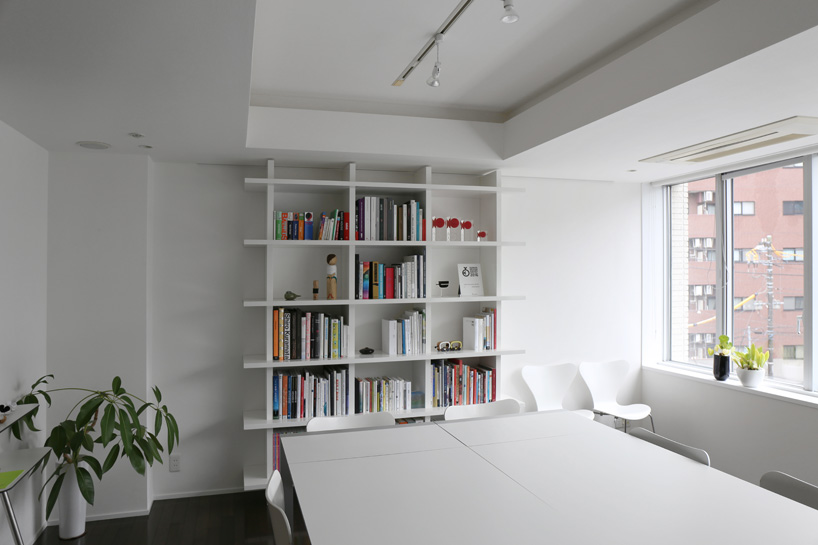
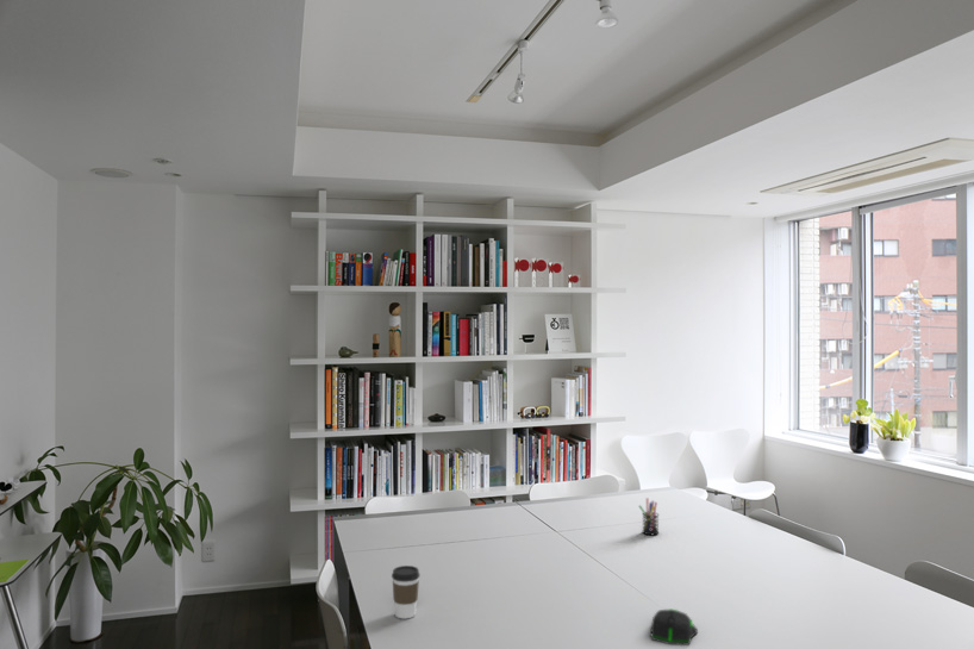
+ computer mouse [650,607,699,647]
+ pen holder [638,497,660,536]
+ coffee cup [391,564,422,619]
